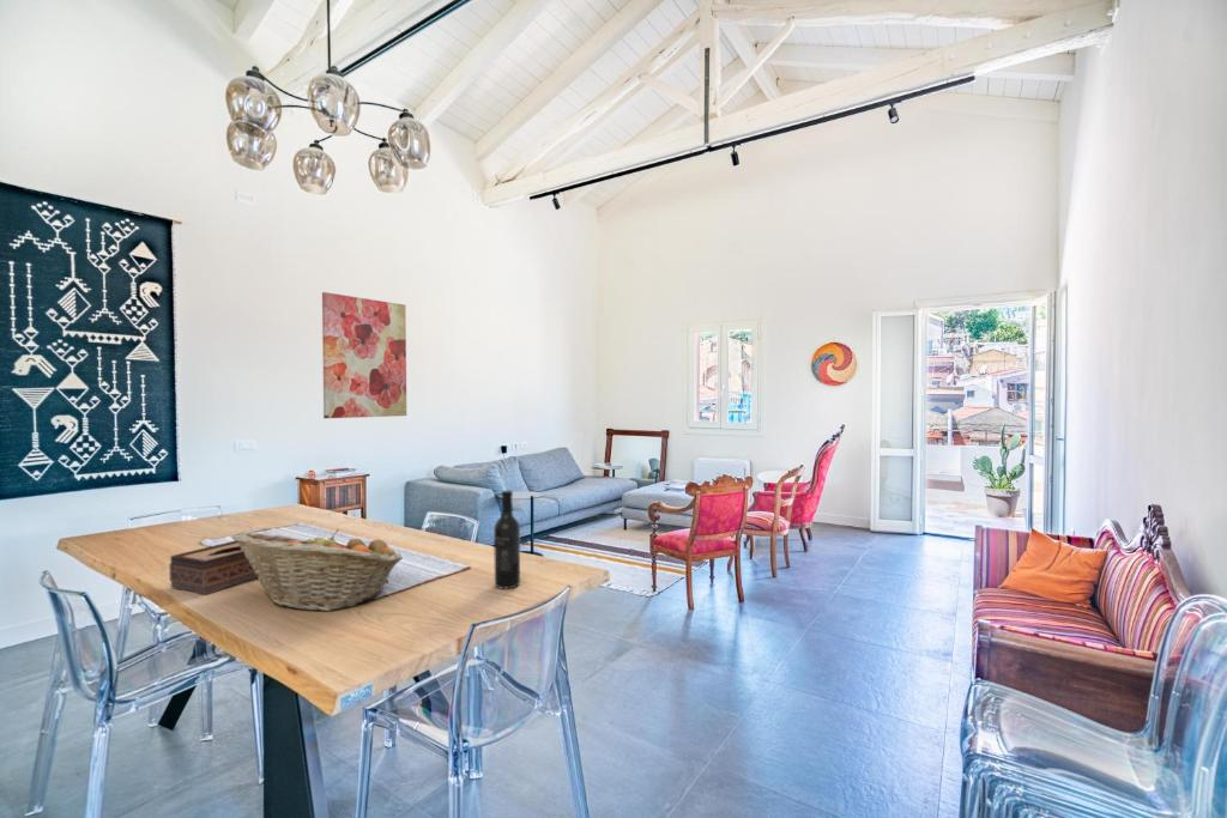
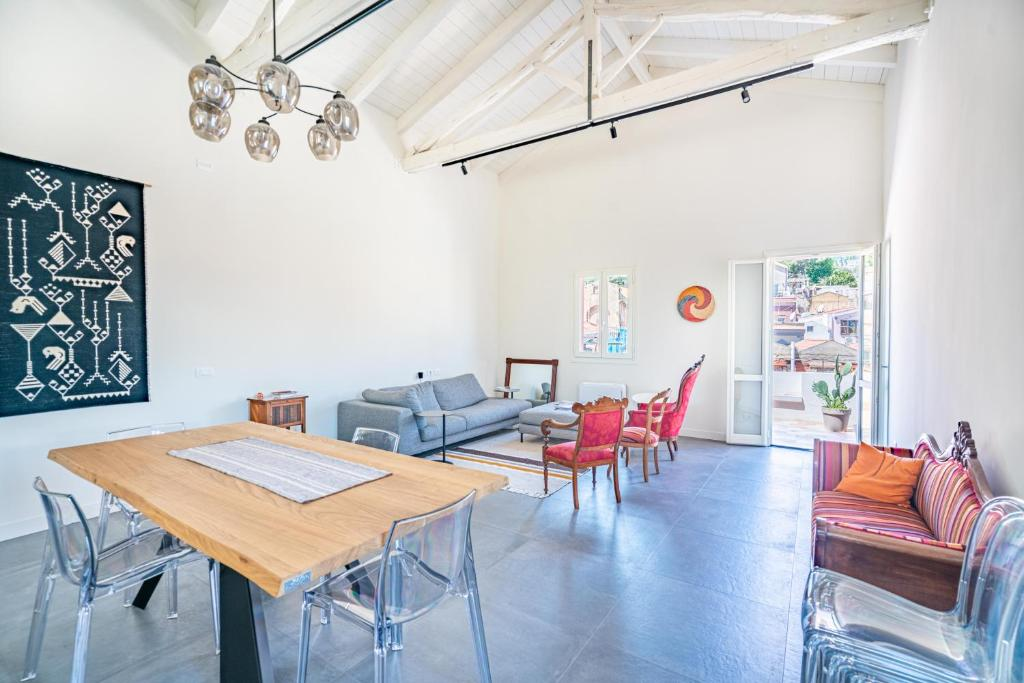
- wall art [321,291,407,419]
- wine bottle [492,490,521,589]
- fruit basket [231,528,404,612]
- tissue box [169,540,259,596]
